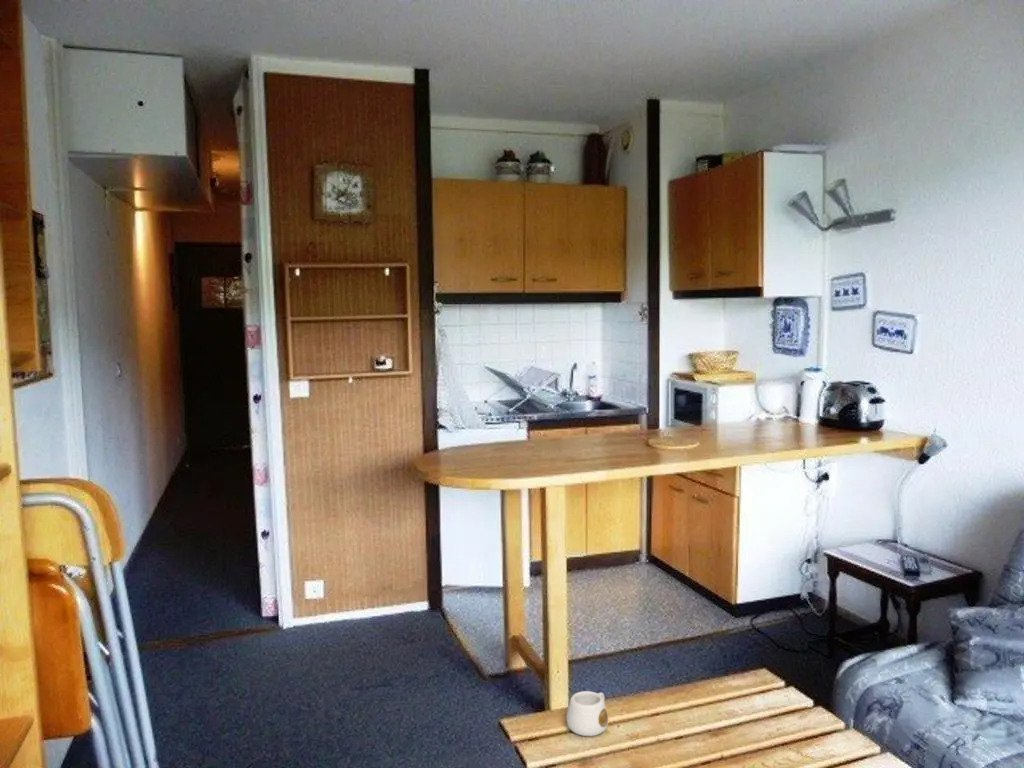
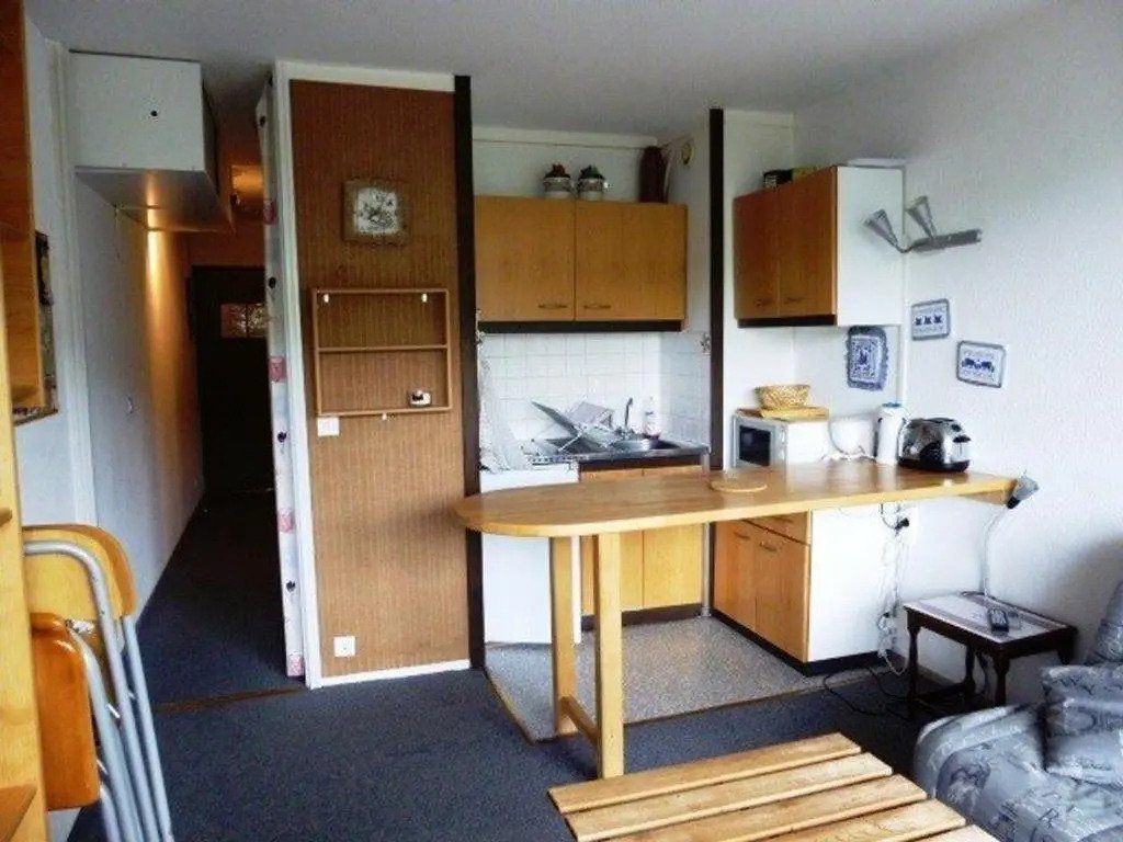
- mug [566,690,609,737]
